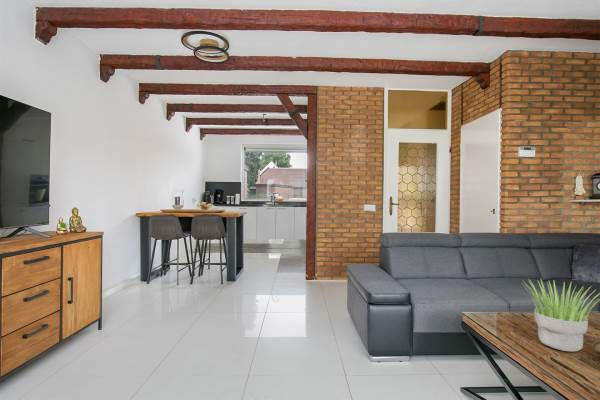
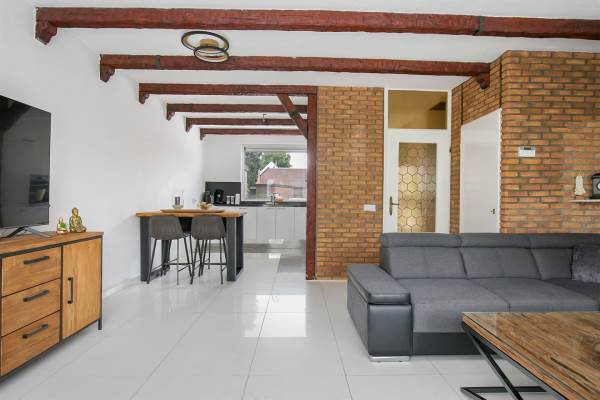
- potted plant [522,277,600,353]
